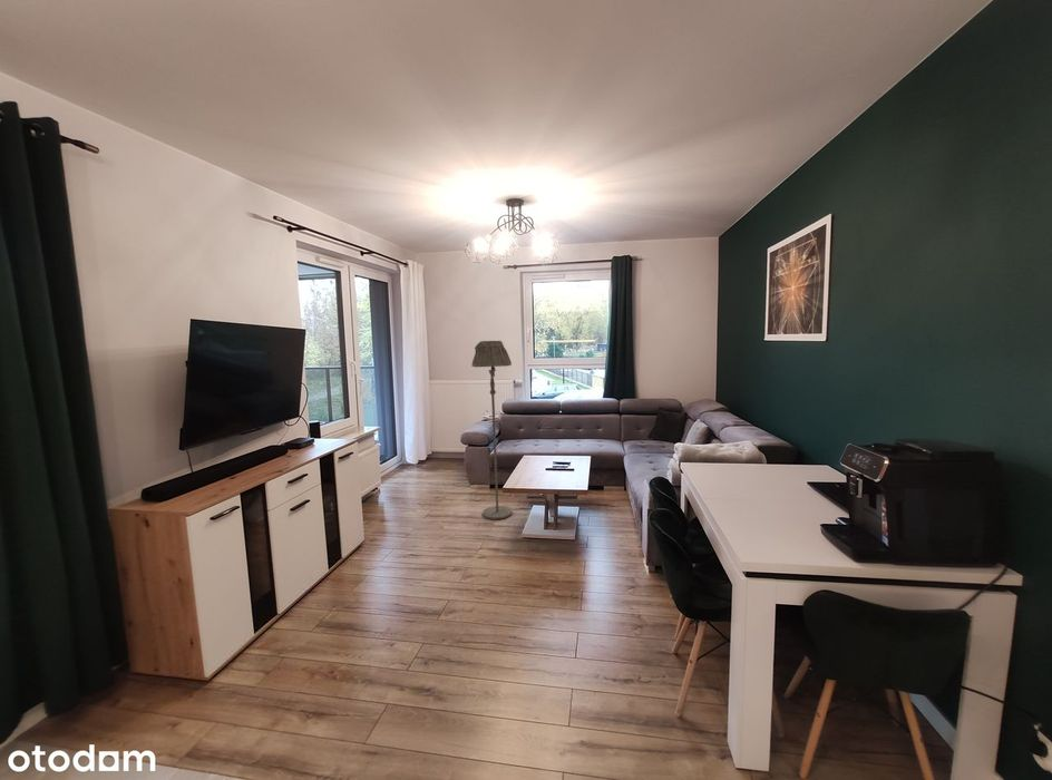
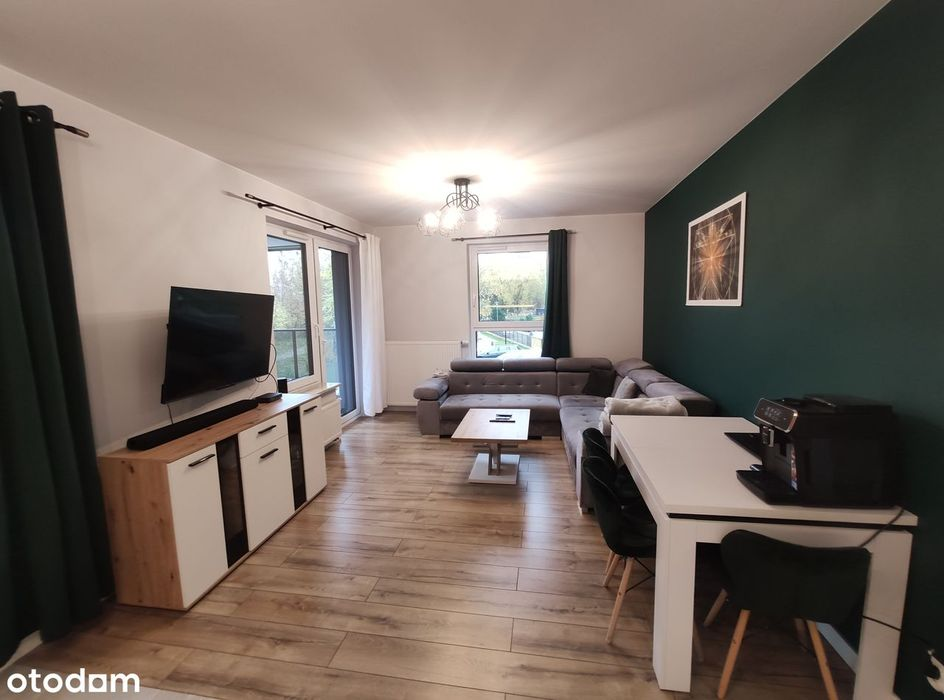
- floor lamp [470,340,514,520]
